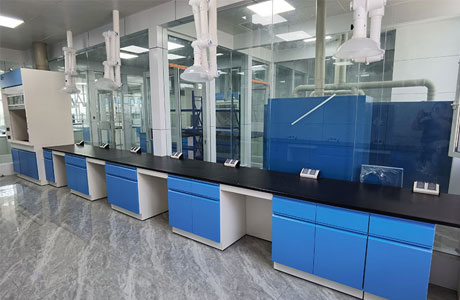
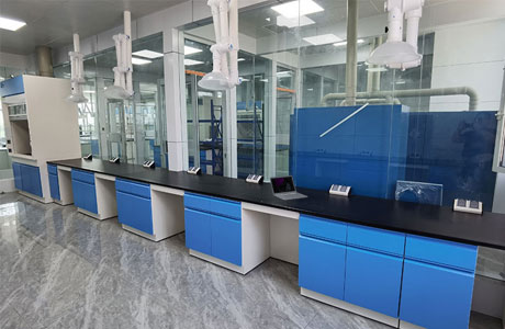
+ laptop [269,174,308,201]
